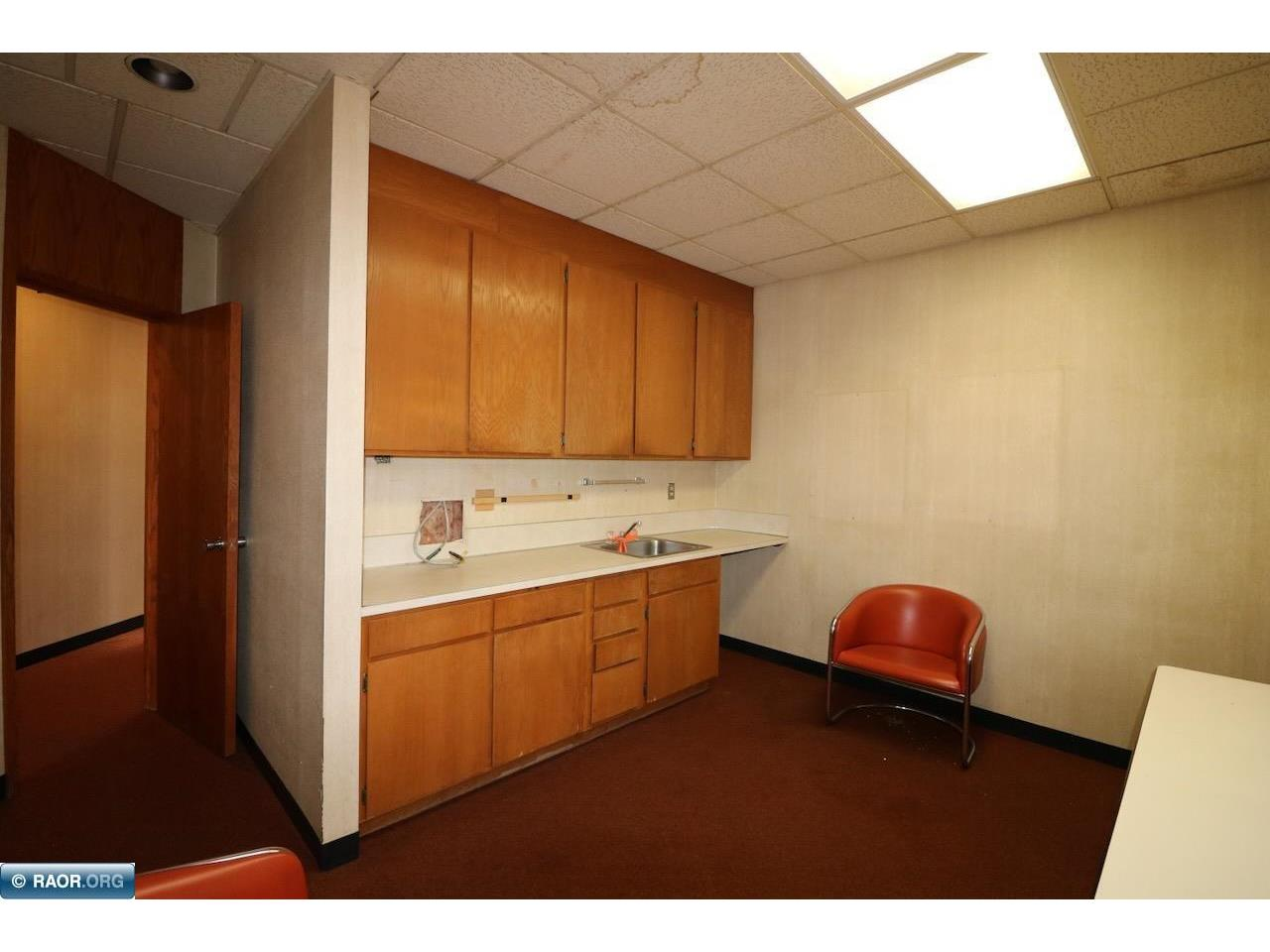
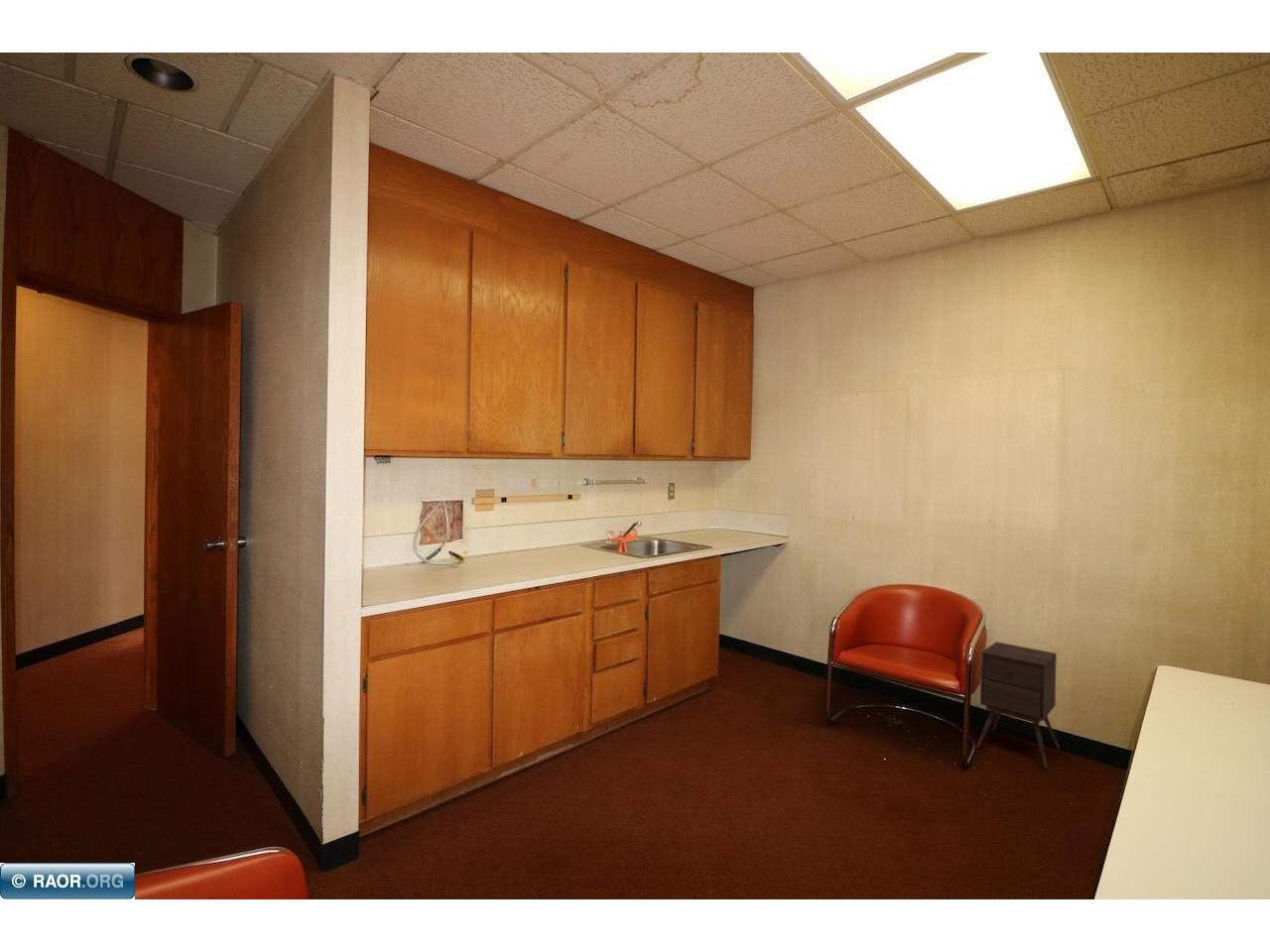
+ side table [975,641,1061,771]
